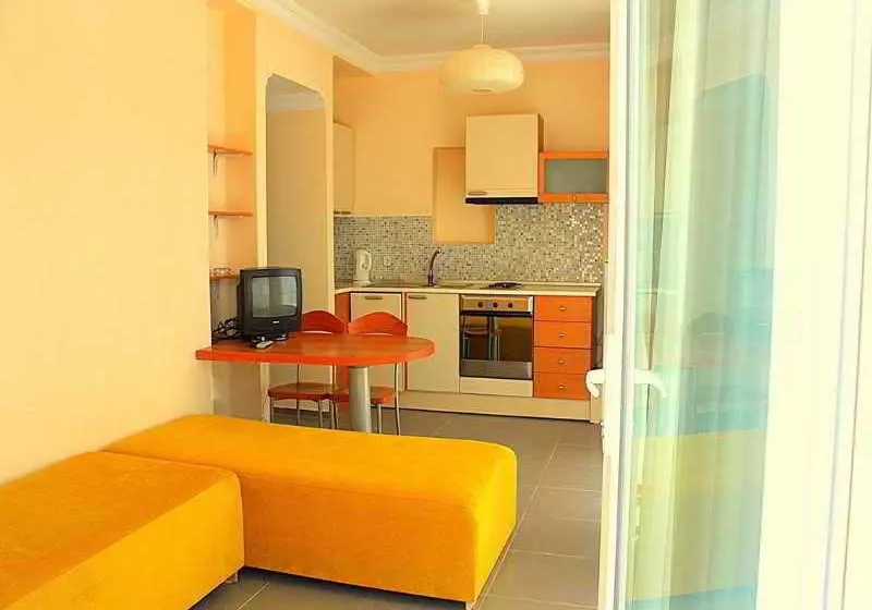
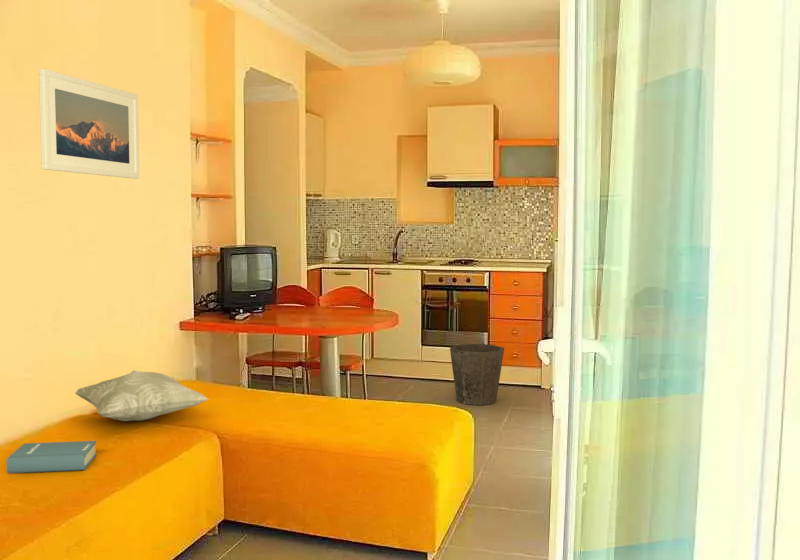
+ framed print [38,68,140,180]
+ decorative pillow [74,370,209,422]
+ hardback book [5,440,98,474]
+ waste bin [449,343,505,406]
